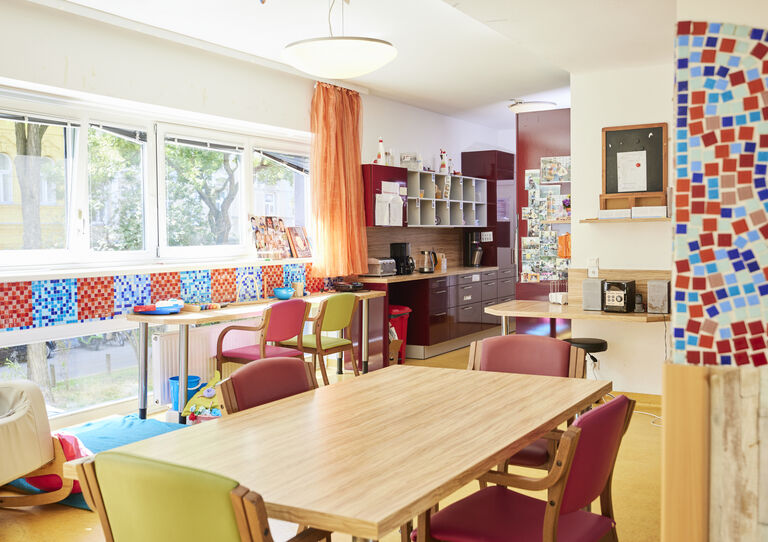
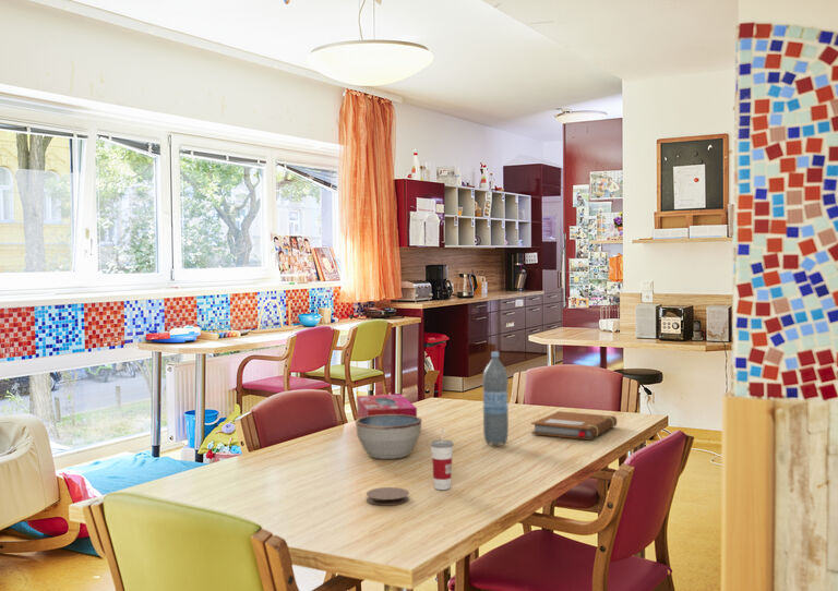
+ notebook [530,410,618,441]
+ bowl [355,414,422,460]
+ coaster [366,486,410,506]
+ tissue box [356,393,418,419]
+ cup [430,426,454,491]
+ water bottle [482,351,510,446]
